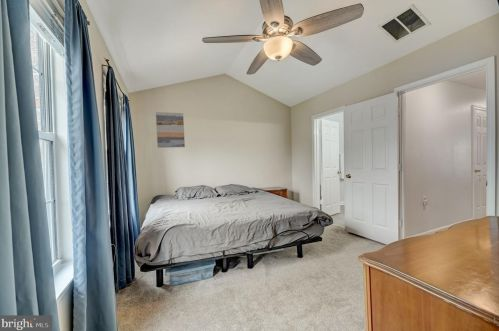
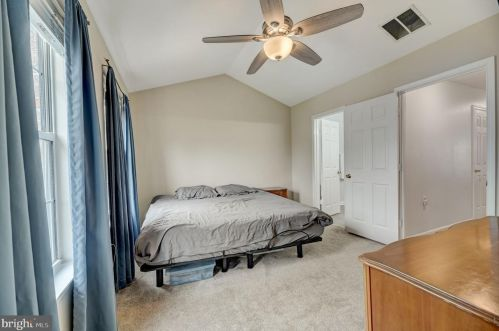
- wall art [155,111,186,149]
